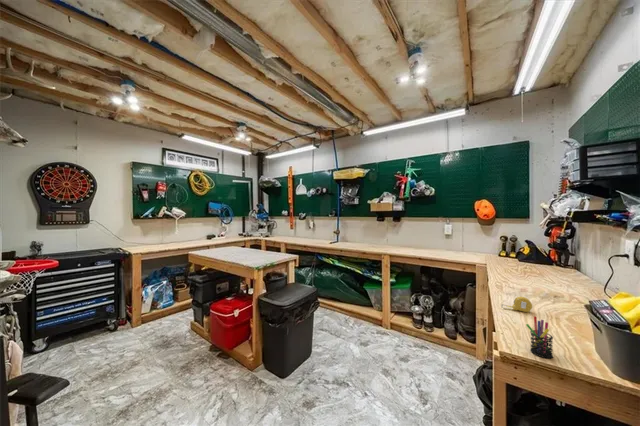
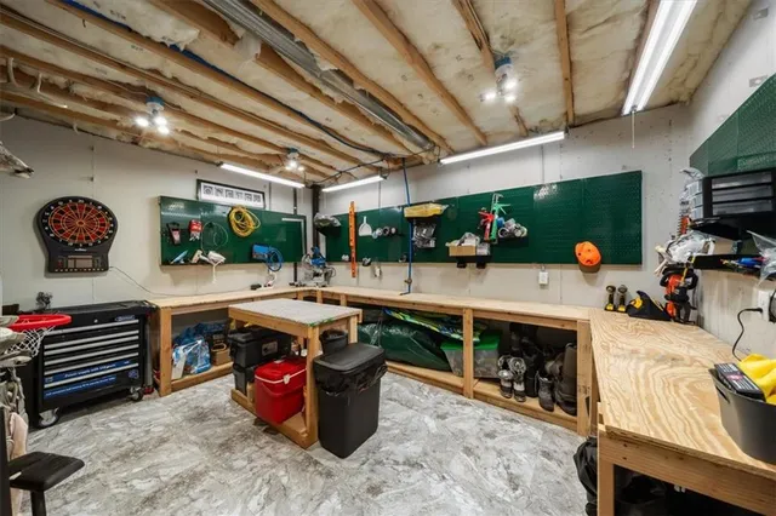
- tape measure [501,296,533,314]
- pen holder [525,315,554,360]
